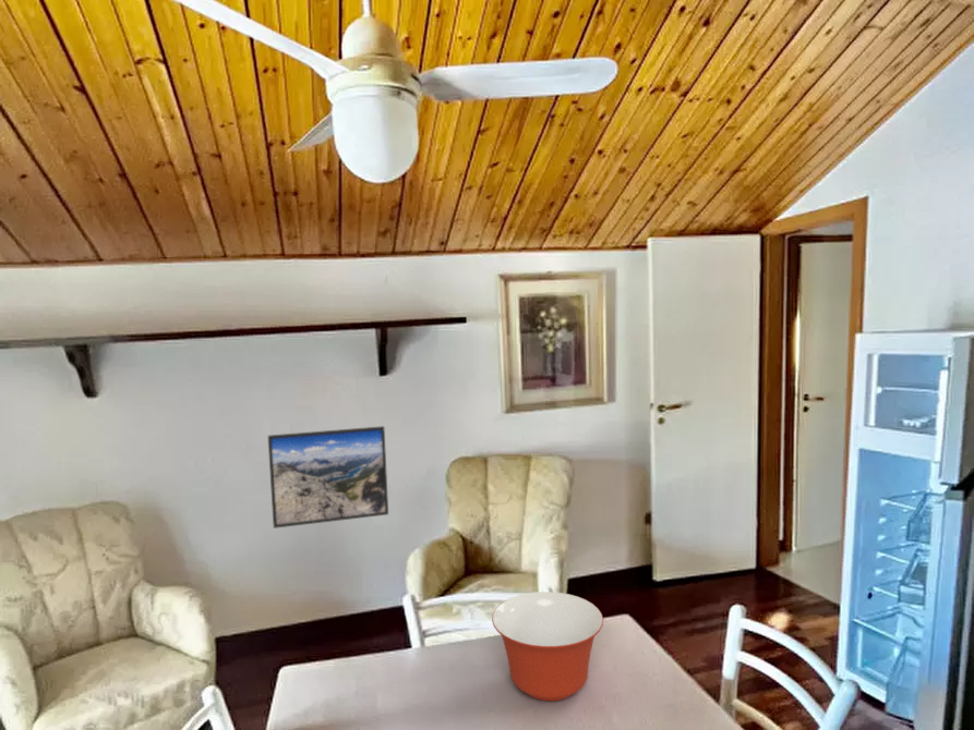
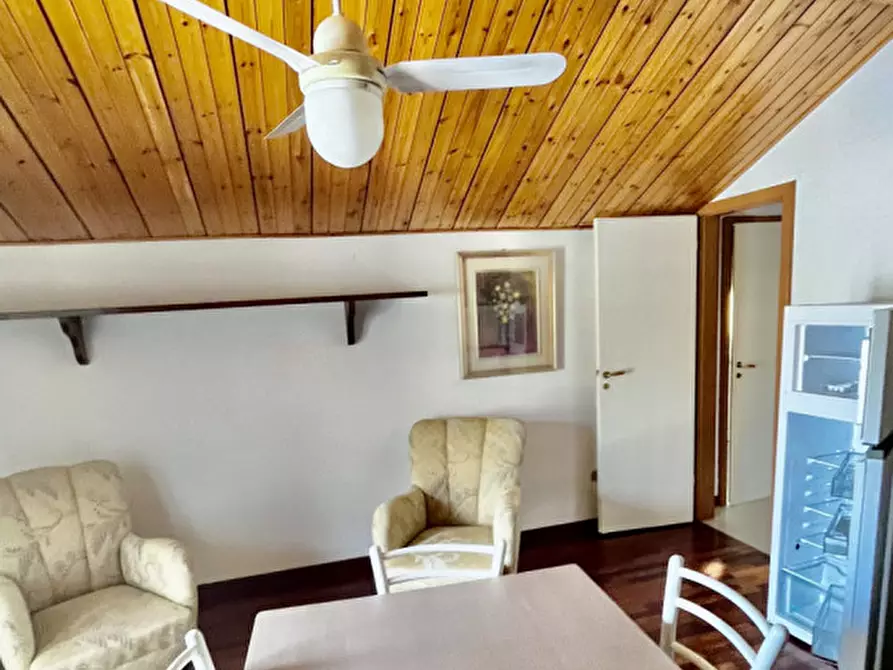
- mixing bowl [491,591,604,703]
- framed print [267,425,389,530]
